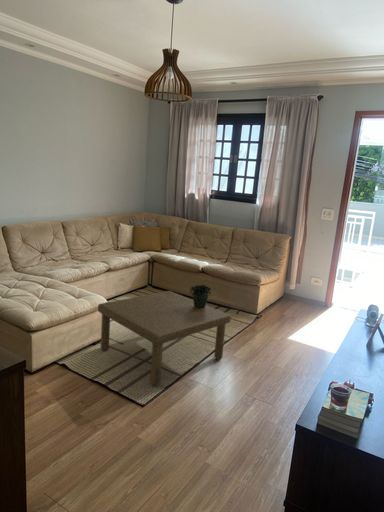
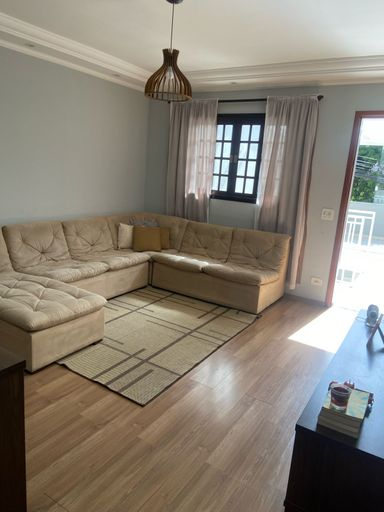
- coffee table [97,290,232,386]
- potted plant [189,269,214,309]
